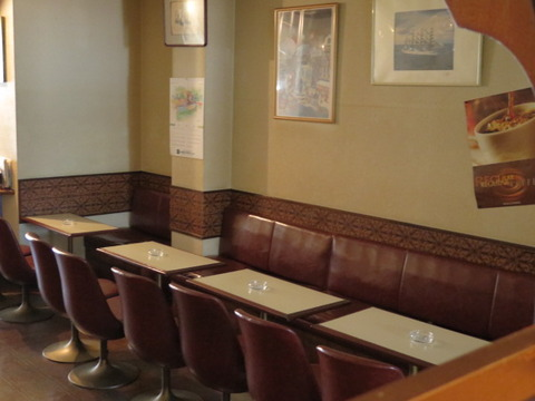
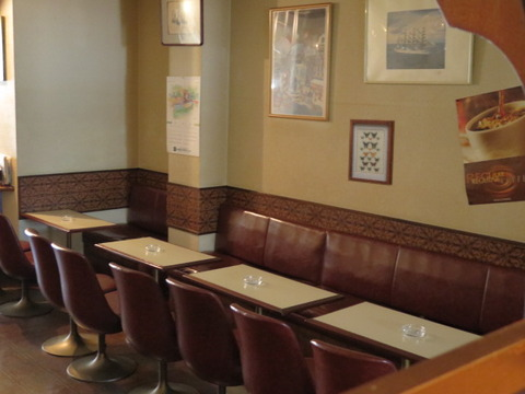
+ wall art [347,118,396,186]
